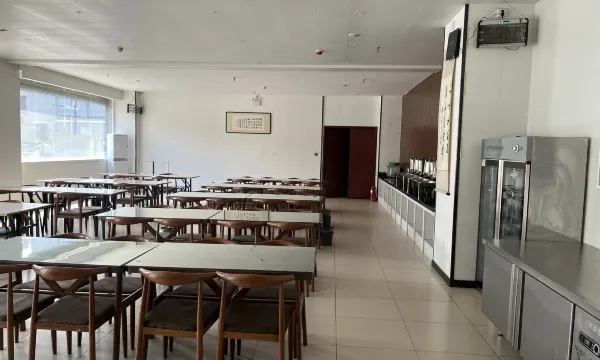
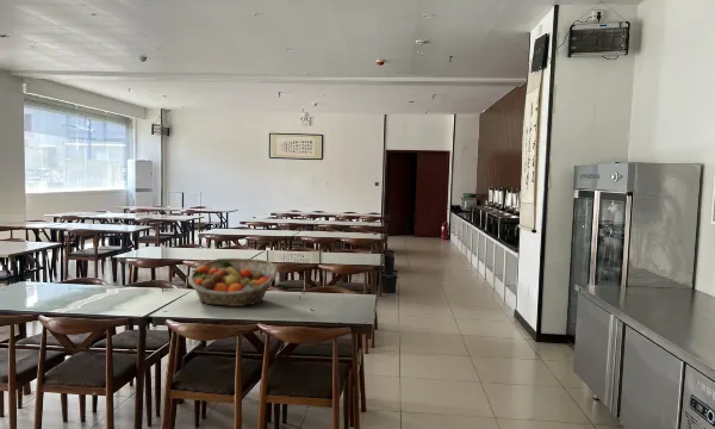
+ fruit basket [187,257,279,307]
